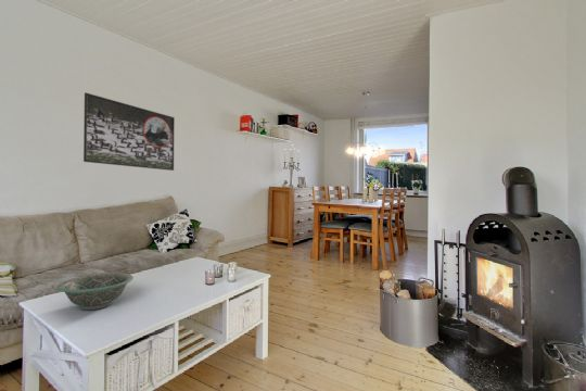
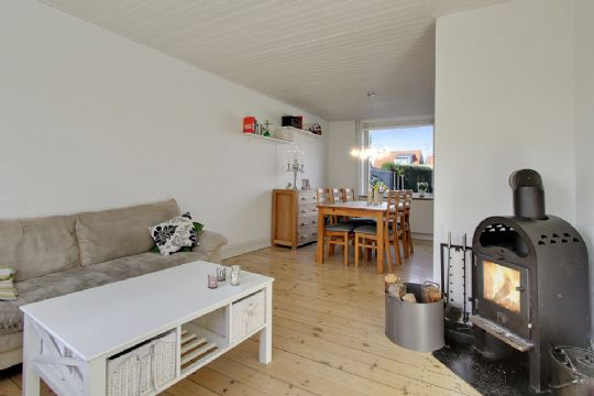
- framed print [82,92,176,172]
- decorative bowl [56,272,135,311]
